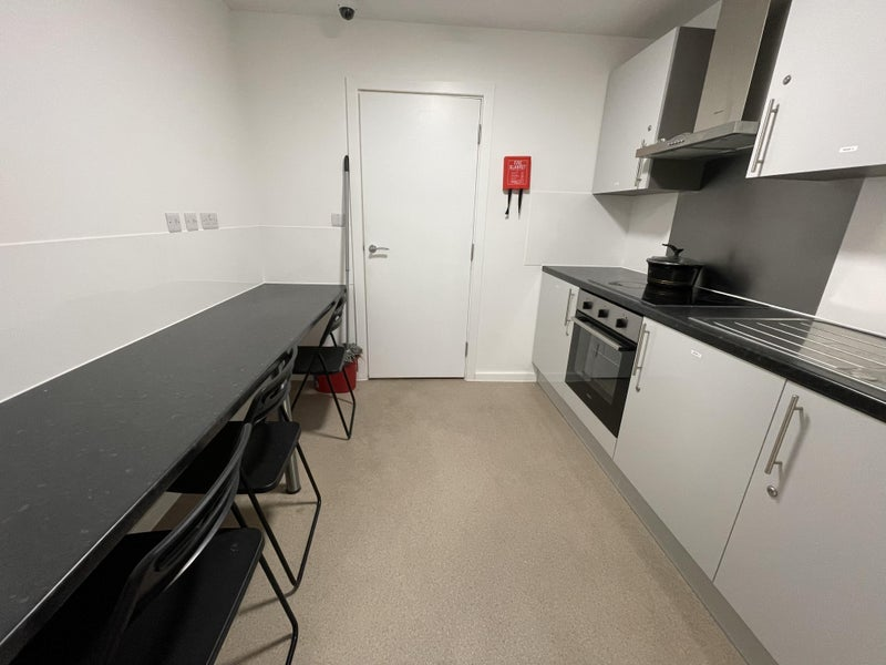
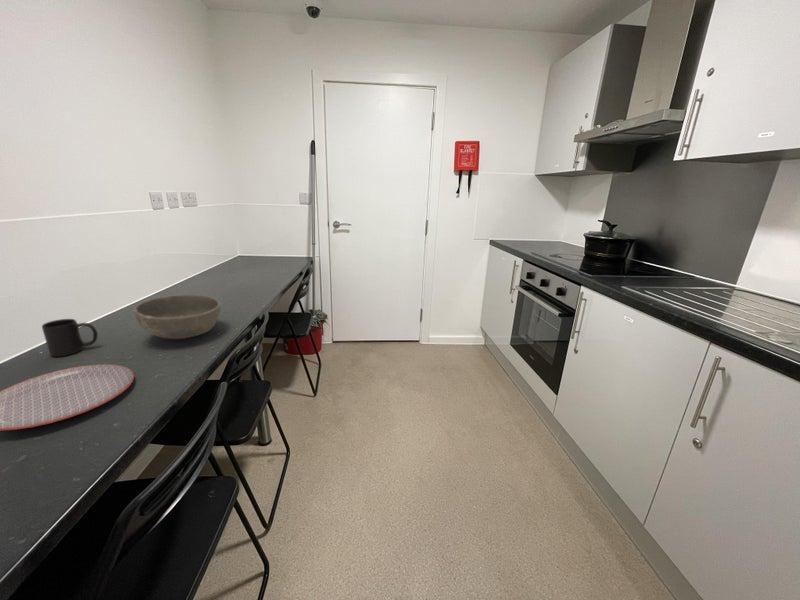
+ mug [41,318,99,357]
+ bowl [133,294,222,340]
+ plate [0,363,135,432]
